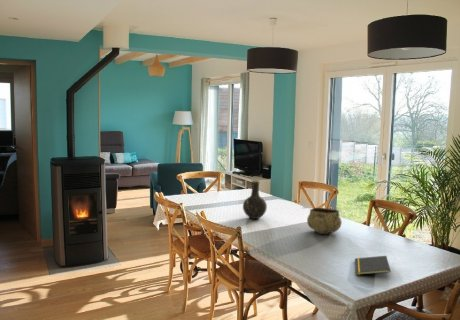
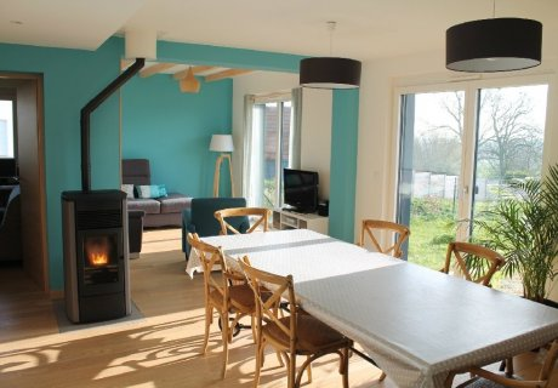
- notepad [354,255,392,276]
- vase [242,180,268,220]
- decorative bowl [306,207,343,235]
